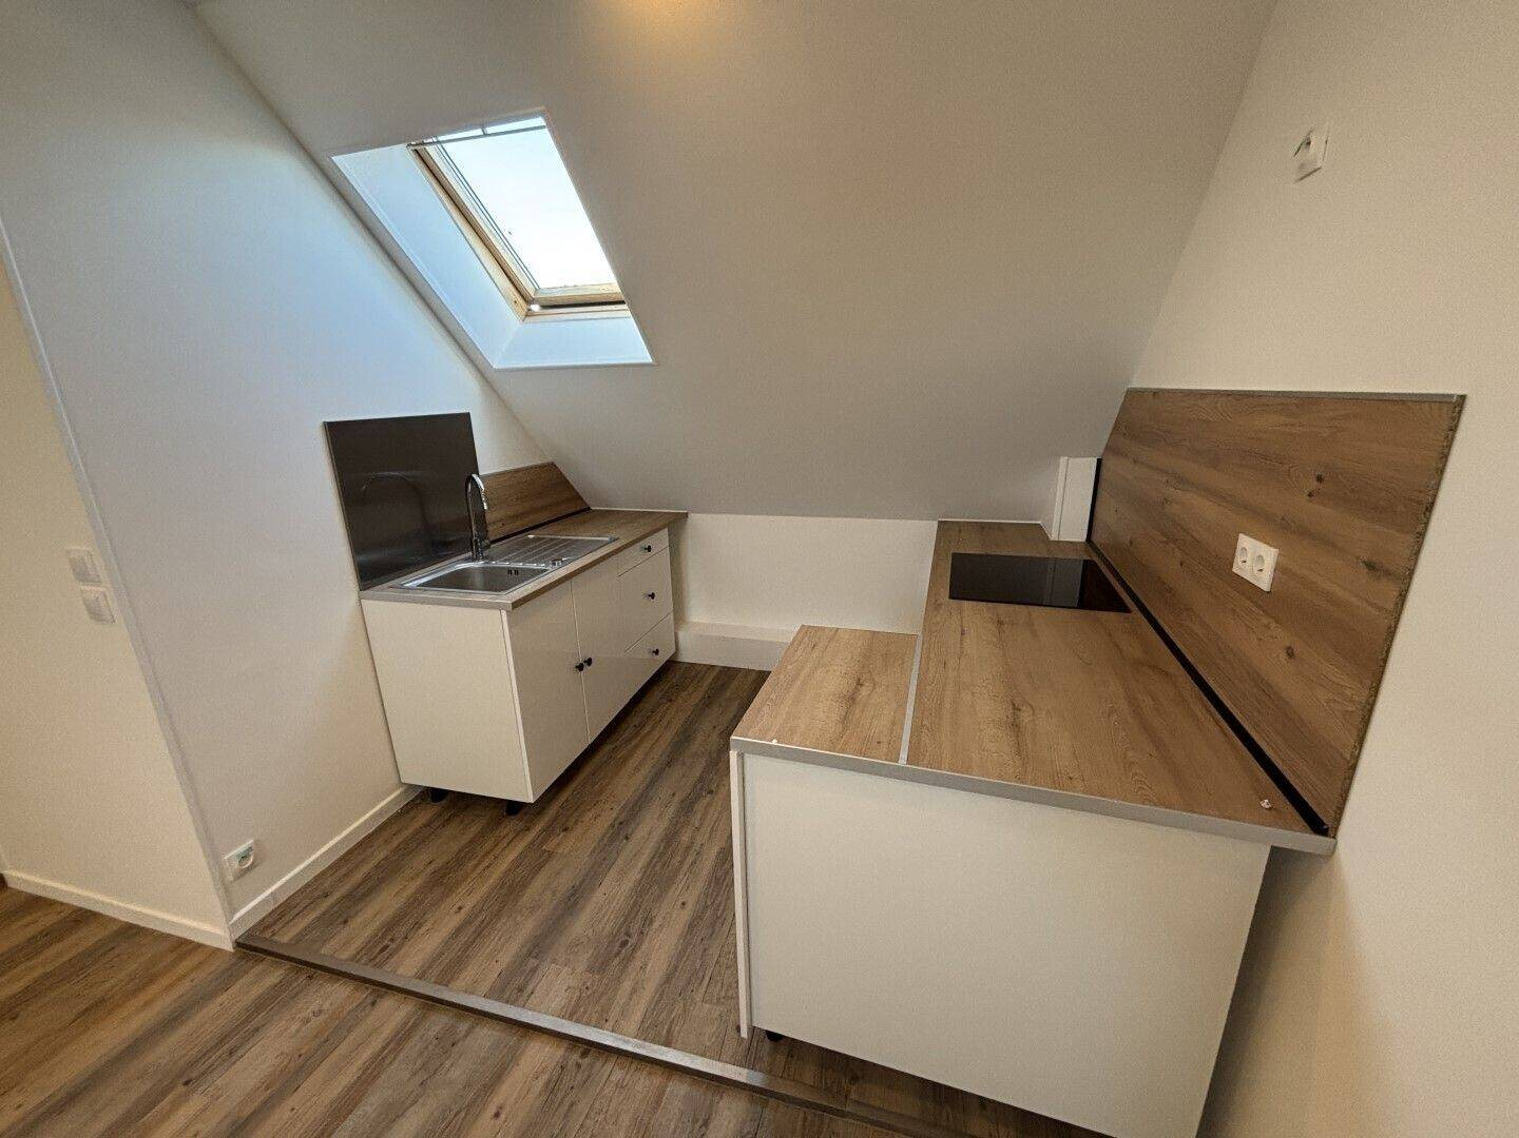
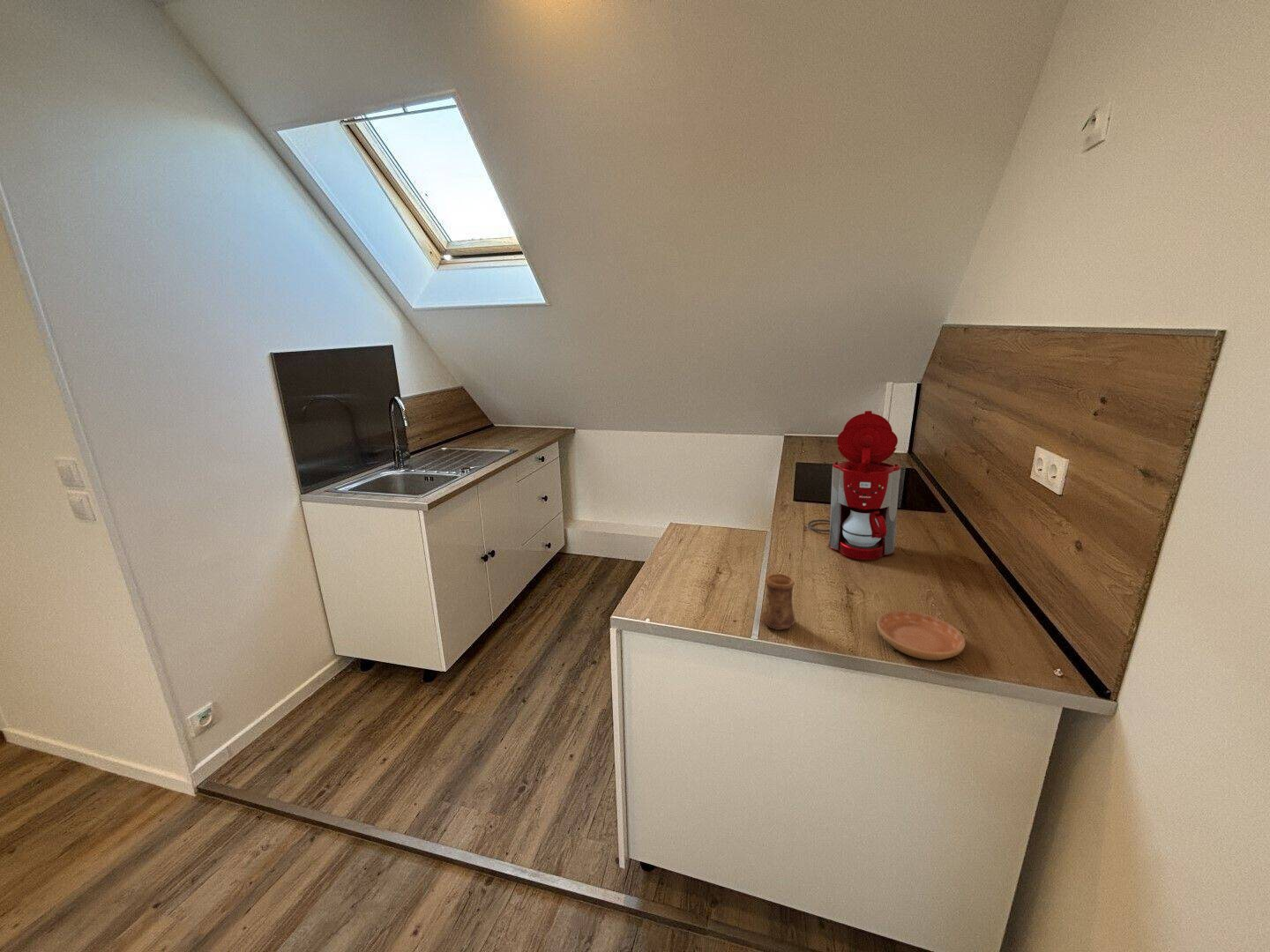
+ cup [760,573,796,631]
+ saucer [876,610,966,661]
+ coffee maker [807,410,901,561]
